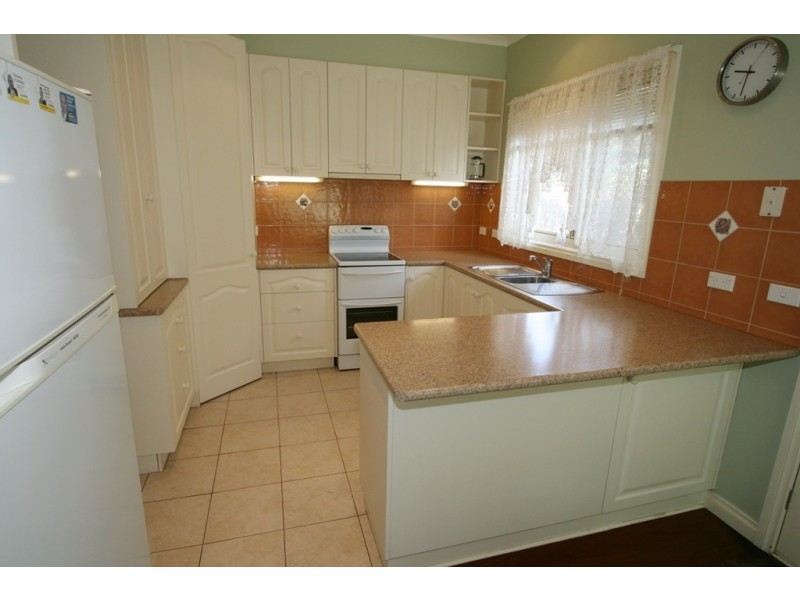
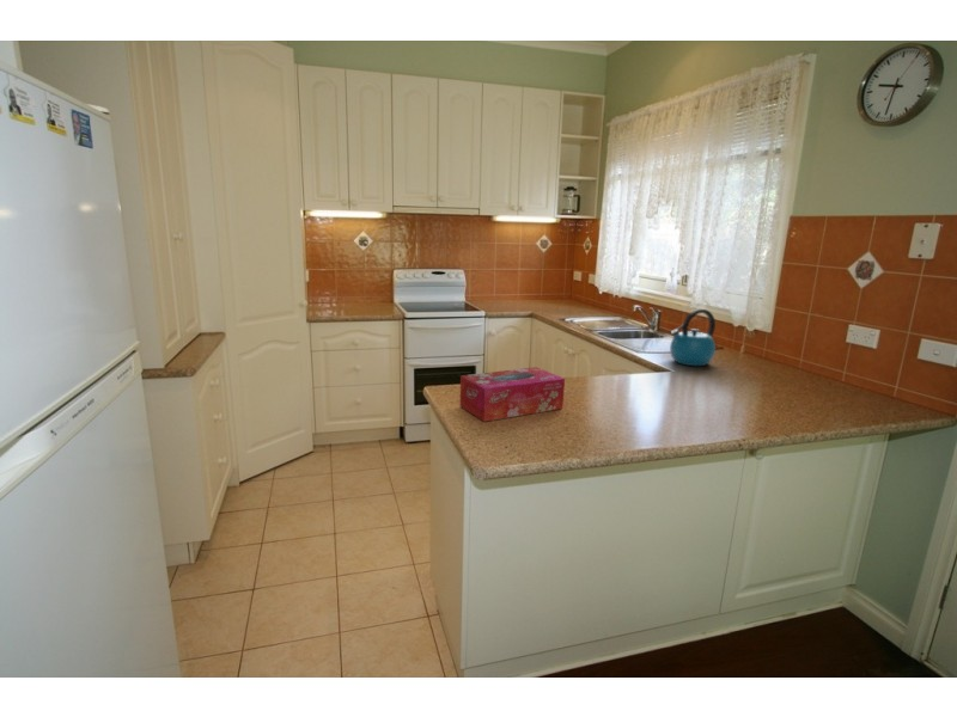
+ kettle [669,307,717,367]
+ tissue box [458,366,566,423]
